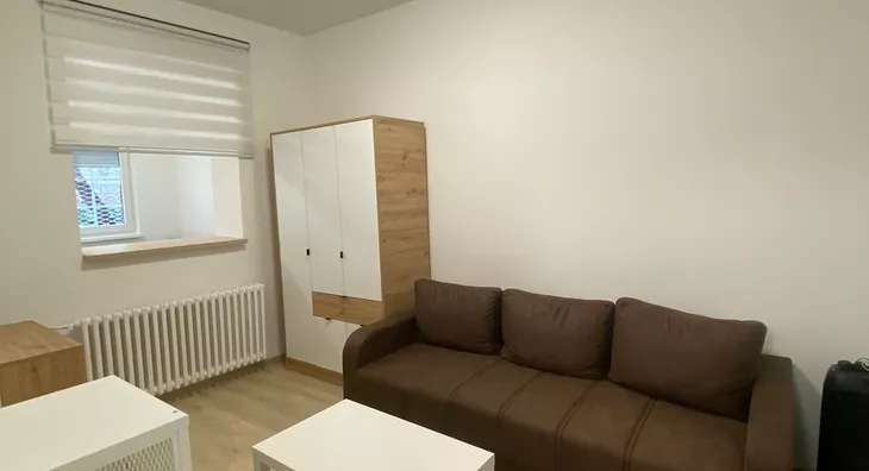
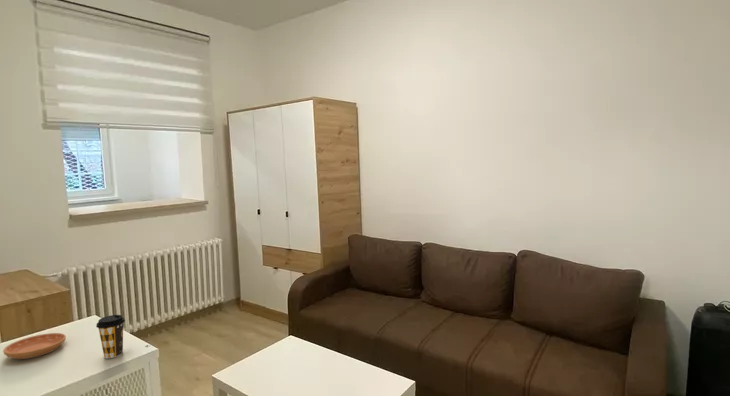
+ coffee cup [95,314,126,359]
+ saucer [2,332,67,360]
